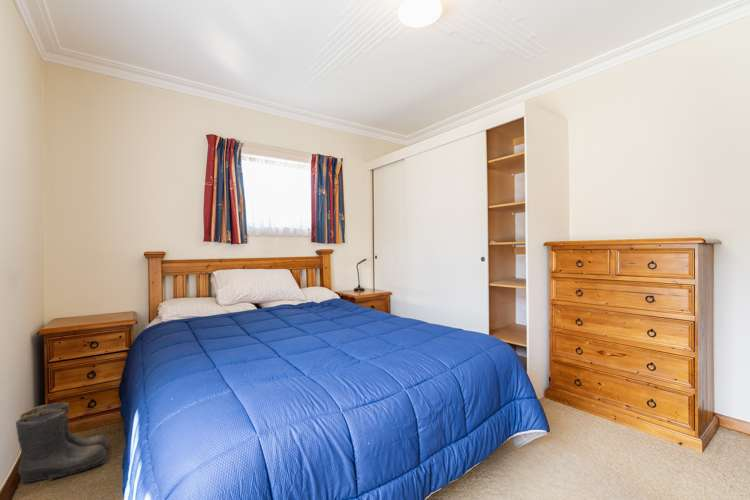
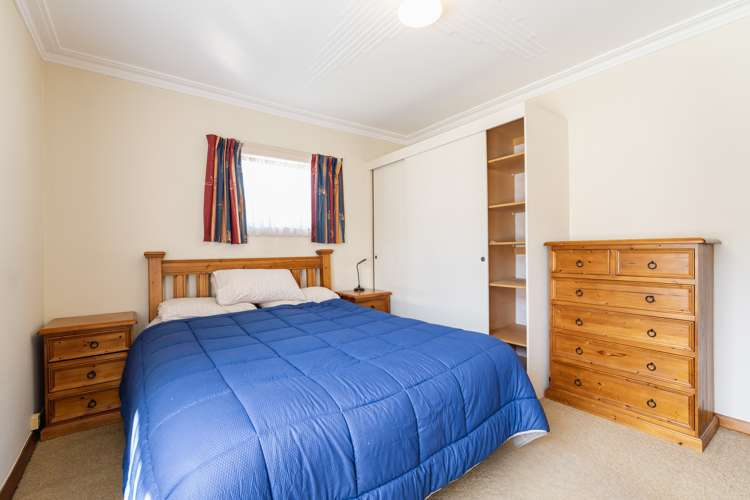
- boots [15,401,110,483]
